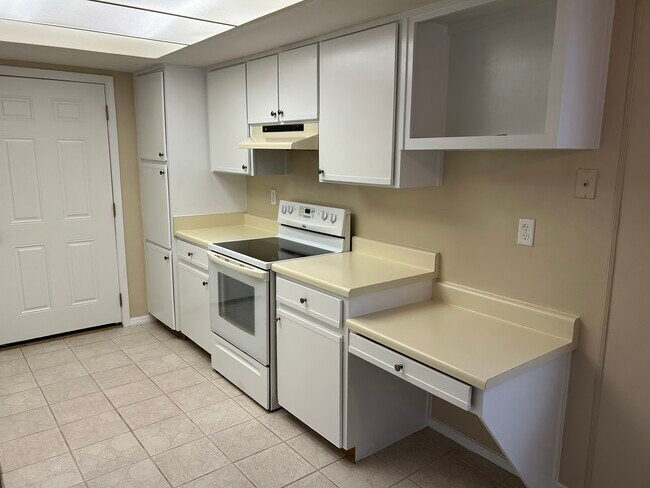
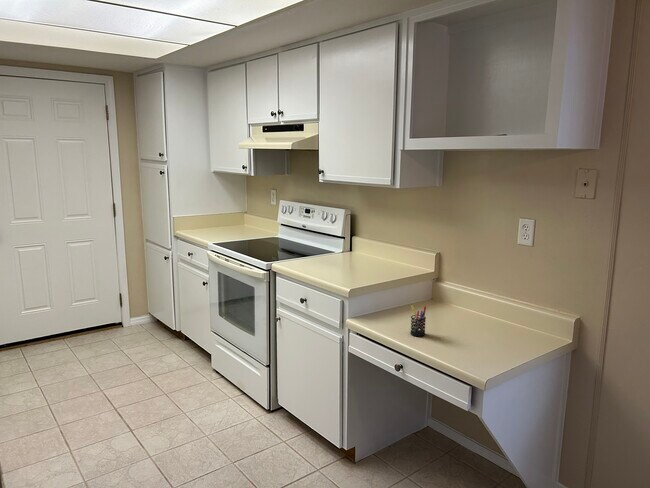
+ pen holder [409,305,427,337]
